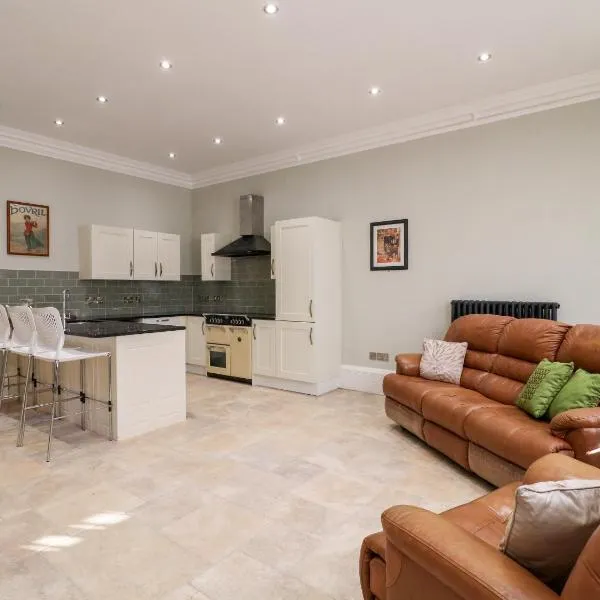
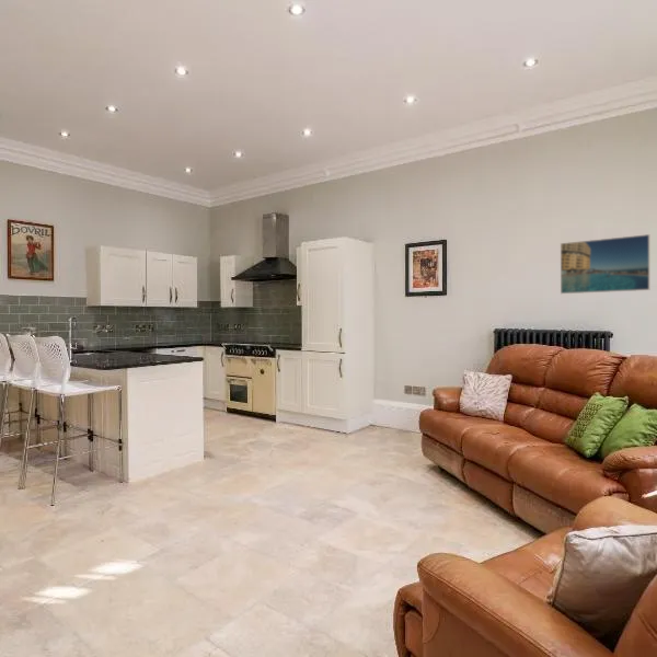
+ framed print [560,233,650,295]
